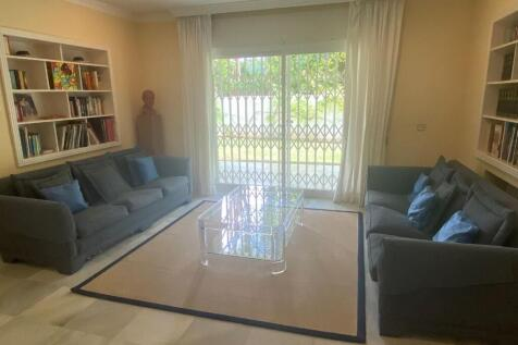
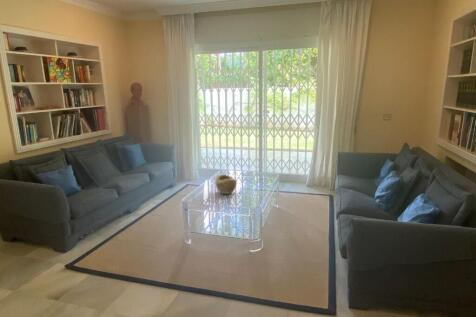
+ decorative bowl [215,173,238,195]
